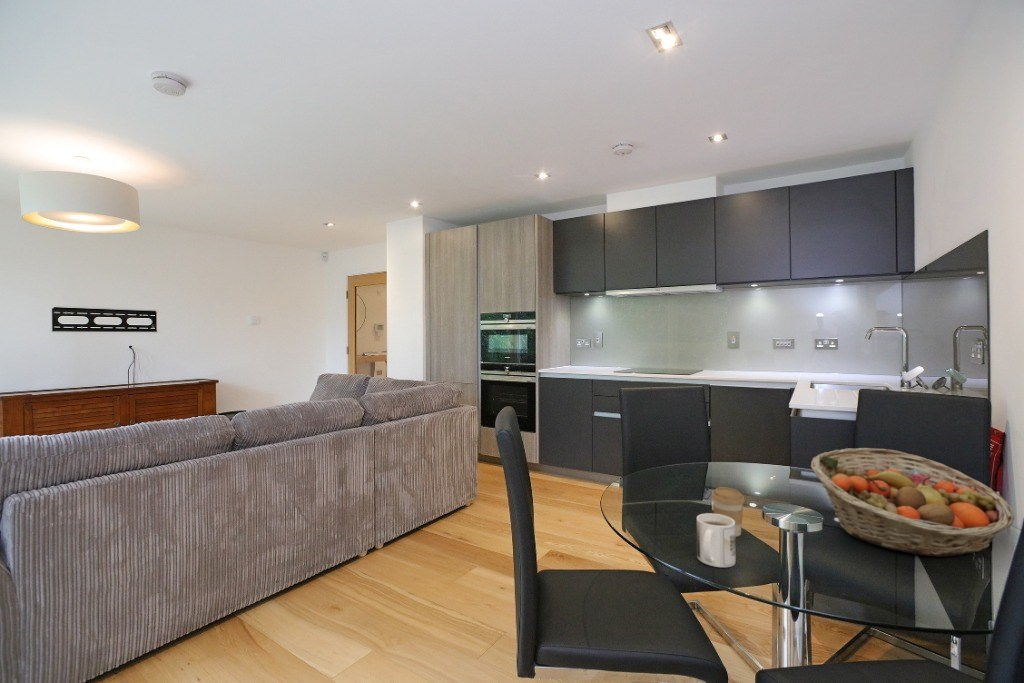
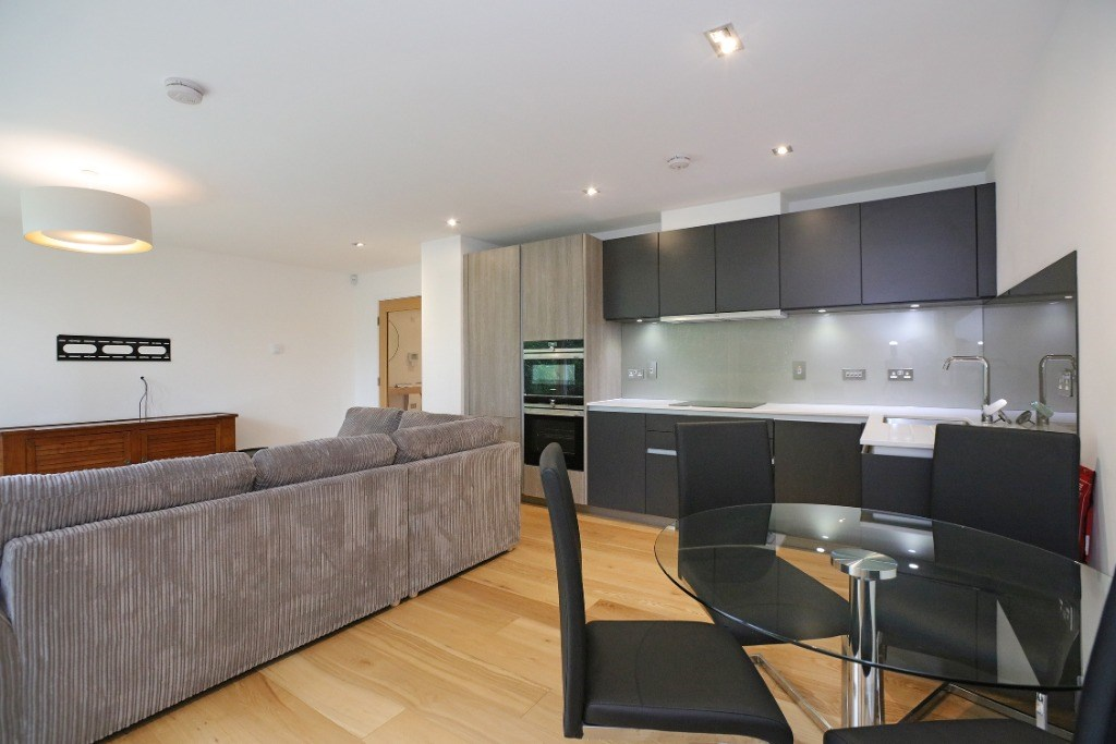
- fruit basket [810,447,1016,558]
- coffee cup [711,486,746,538]
- mug [696,512,737,568]
